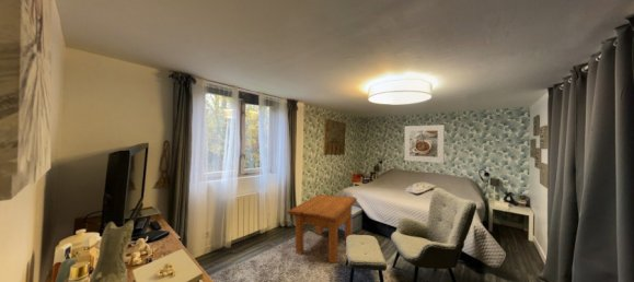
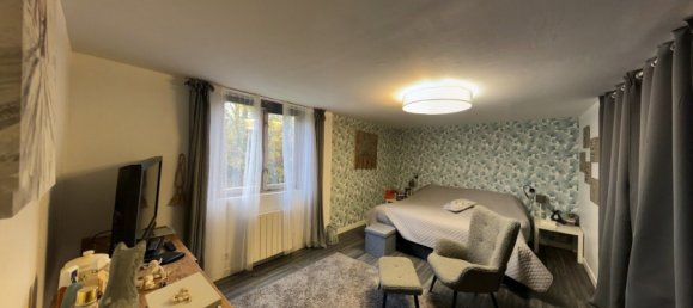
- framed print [403,124,446,164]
- side table [287,193,358,265]
